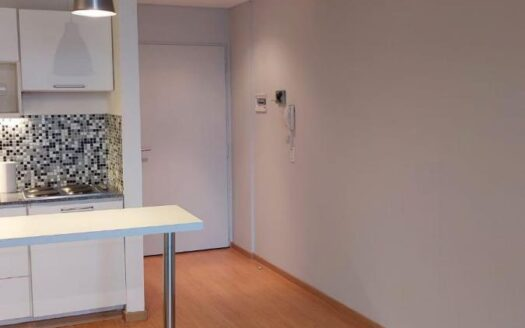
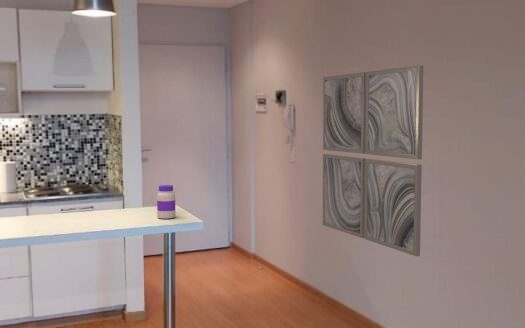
+ jar [156,184,177,220]
+ wall art [322,64,424,257]
